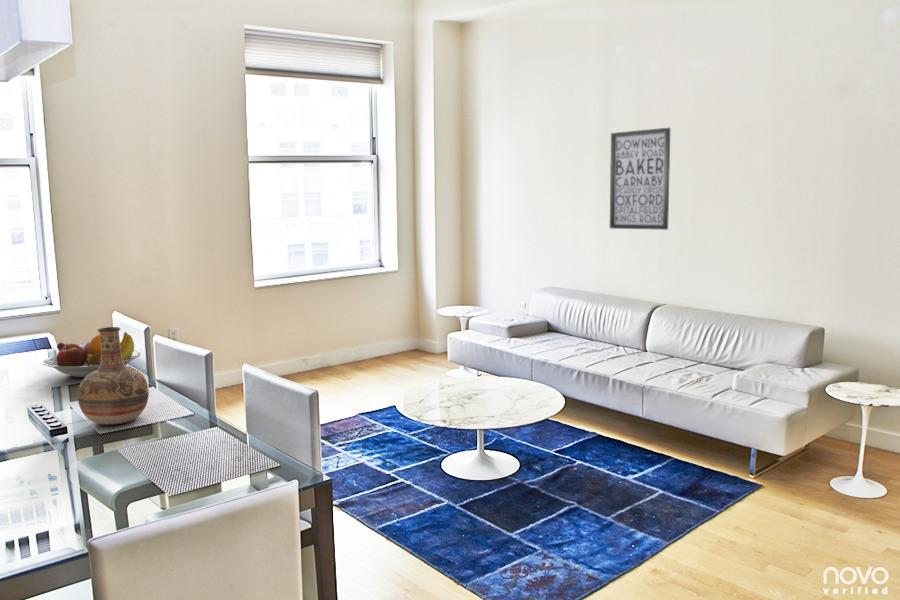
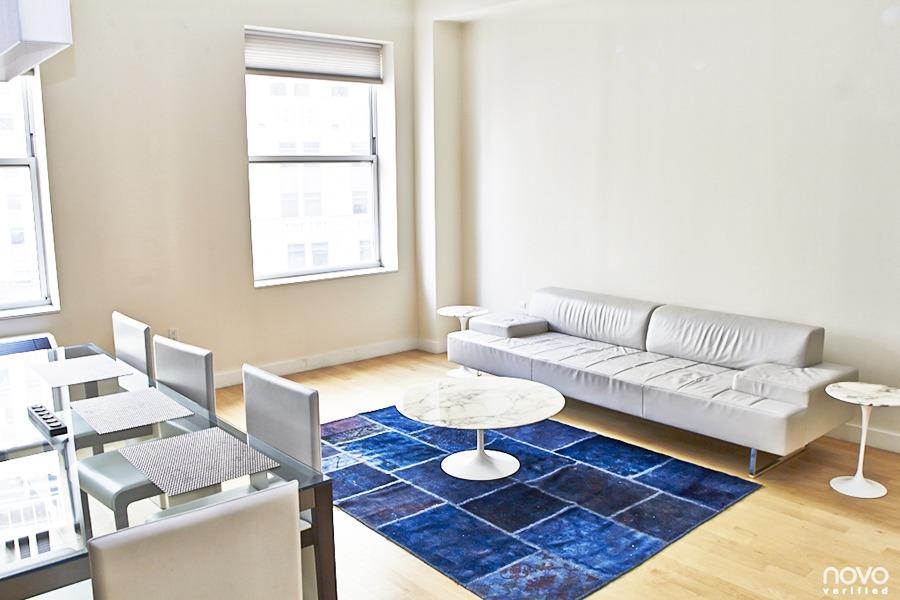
- fruit bowl [41,331,141,378]
- wall art [609,127,671,231]
- vase [77,326,150,426]
